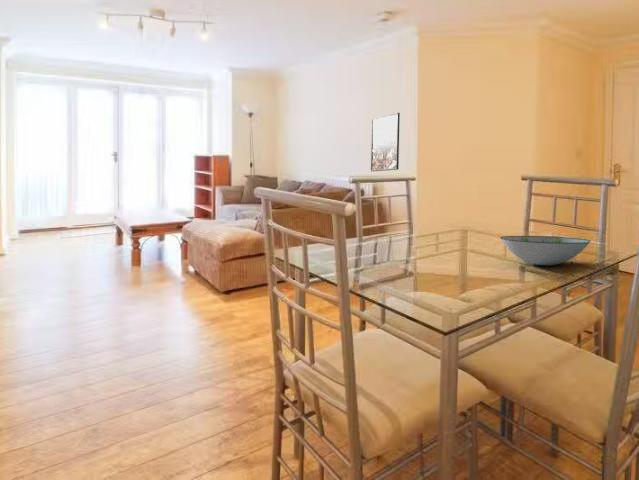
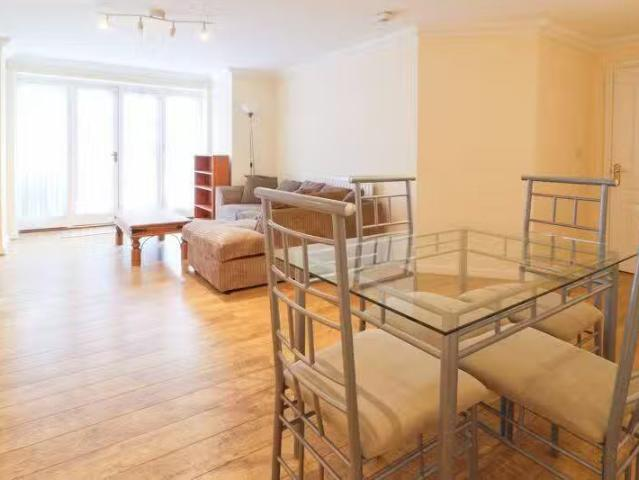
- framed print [370,112,401,172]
- decorative bowl [499,235,592,266]
